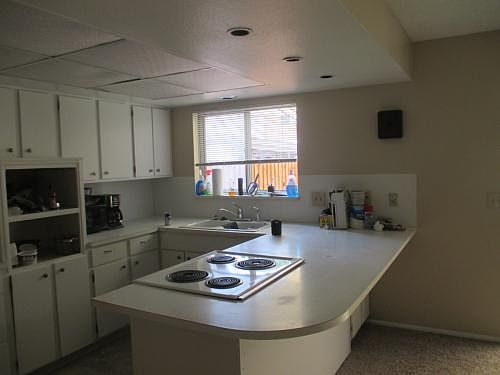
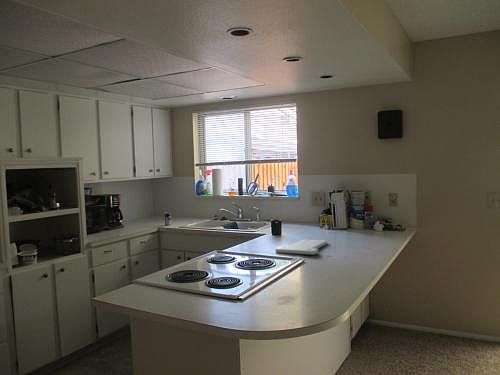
+ cutting board [275,238,328,256]
